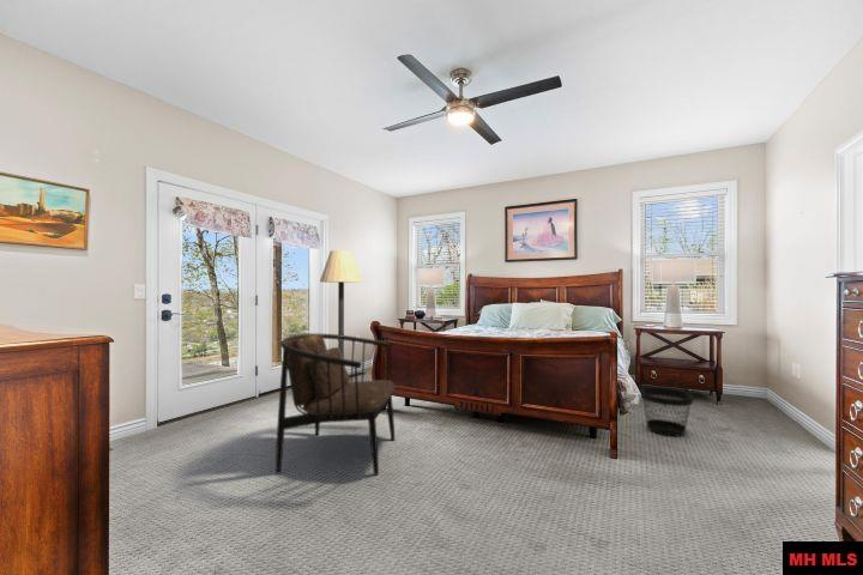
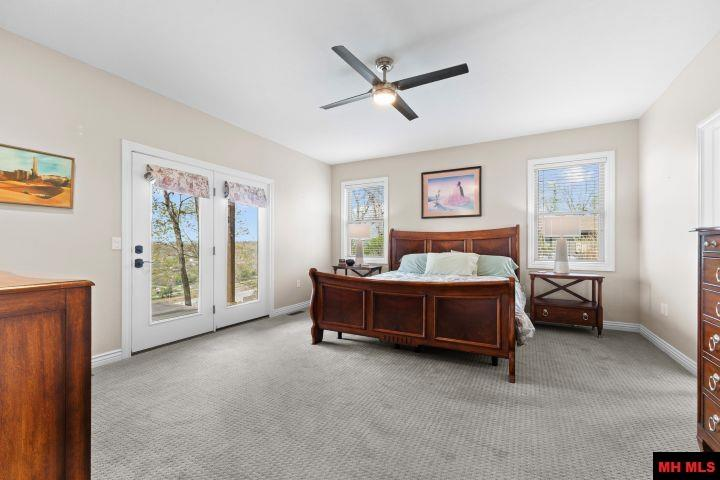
- wastebasket [639,386,695,437]
- floor lamp [319,249,363,359]
- armchair [274,332,397,477]
